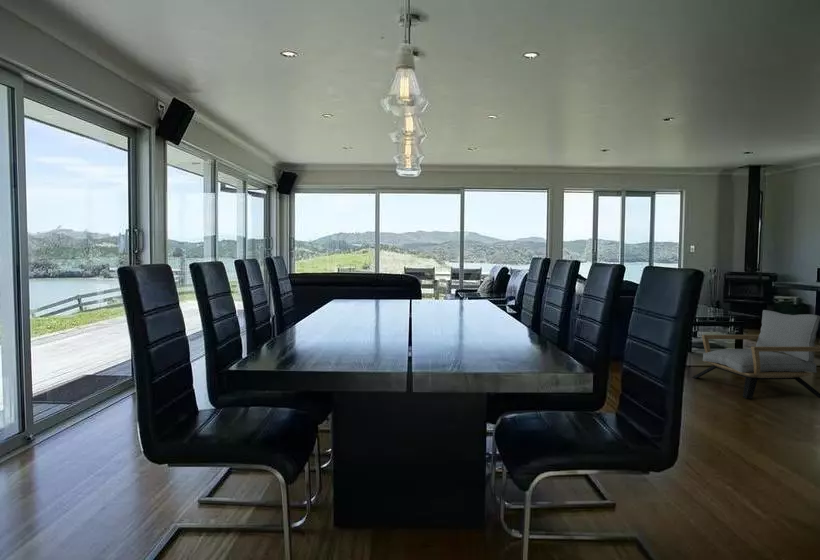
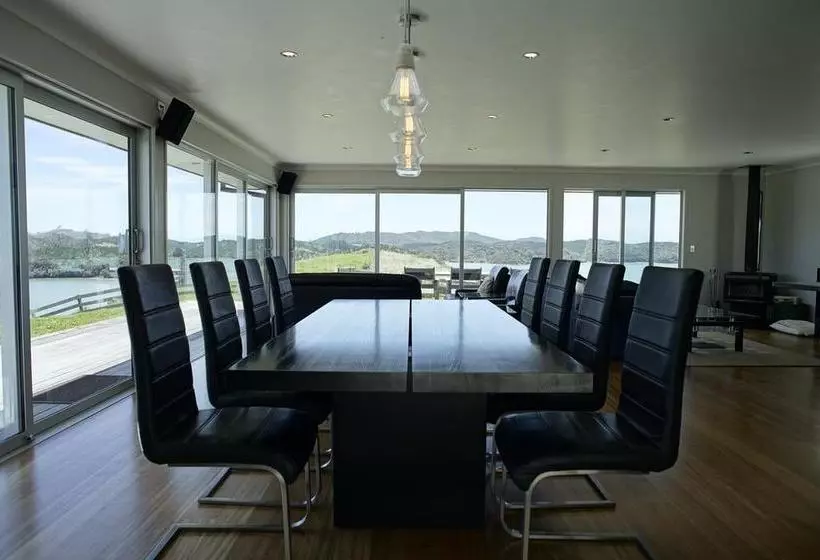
- armchair [691,309,820,399]
